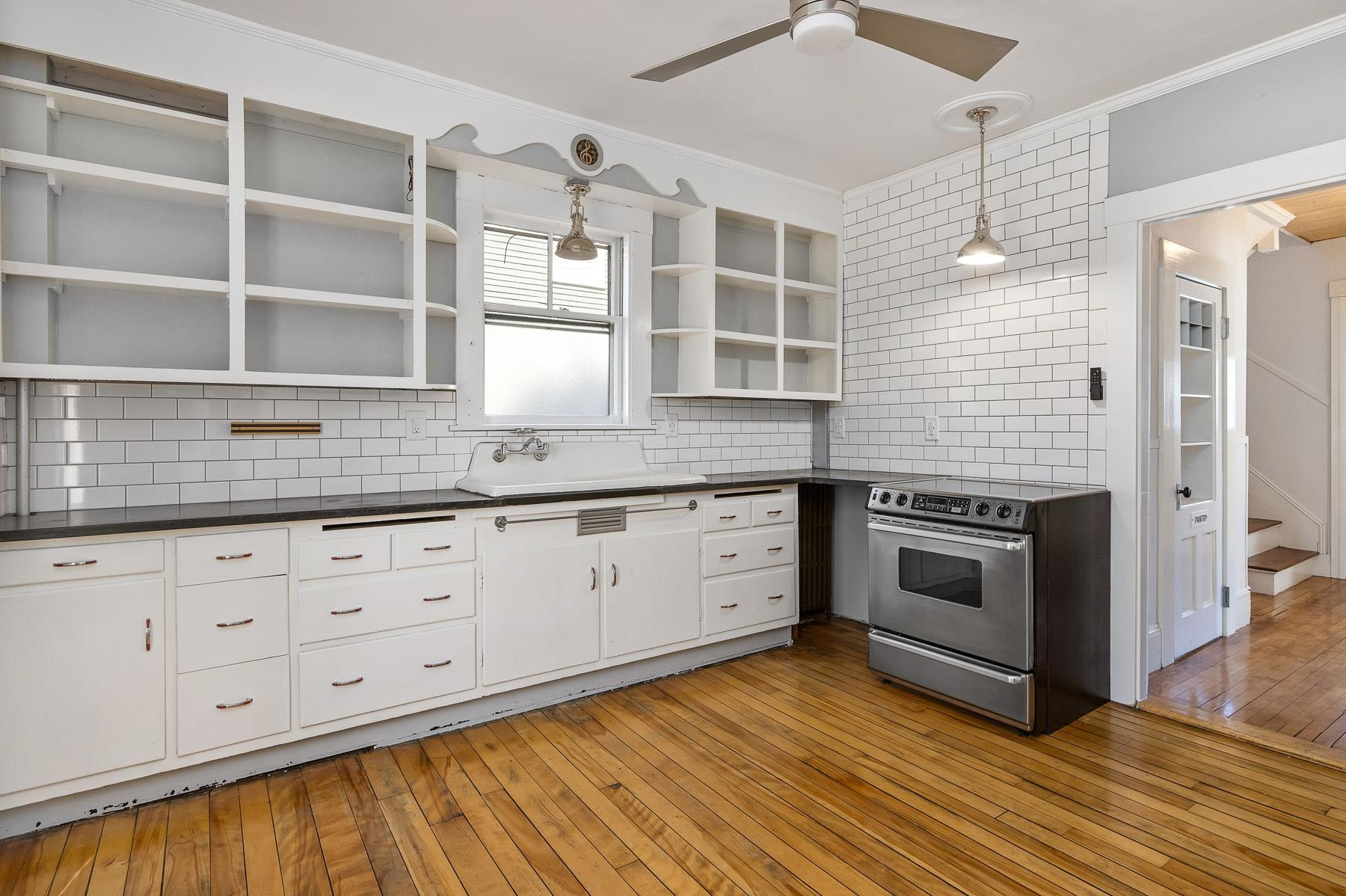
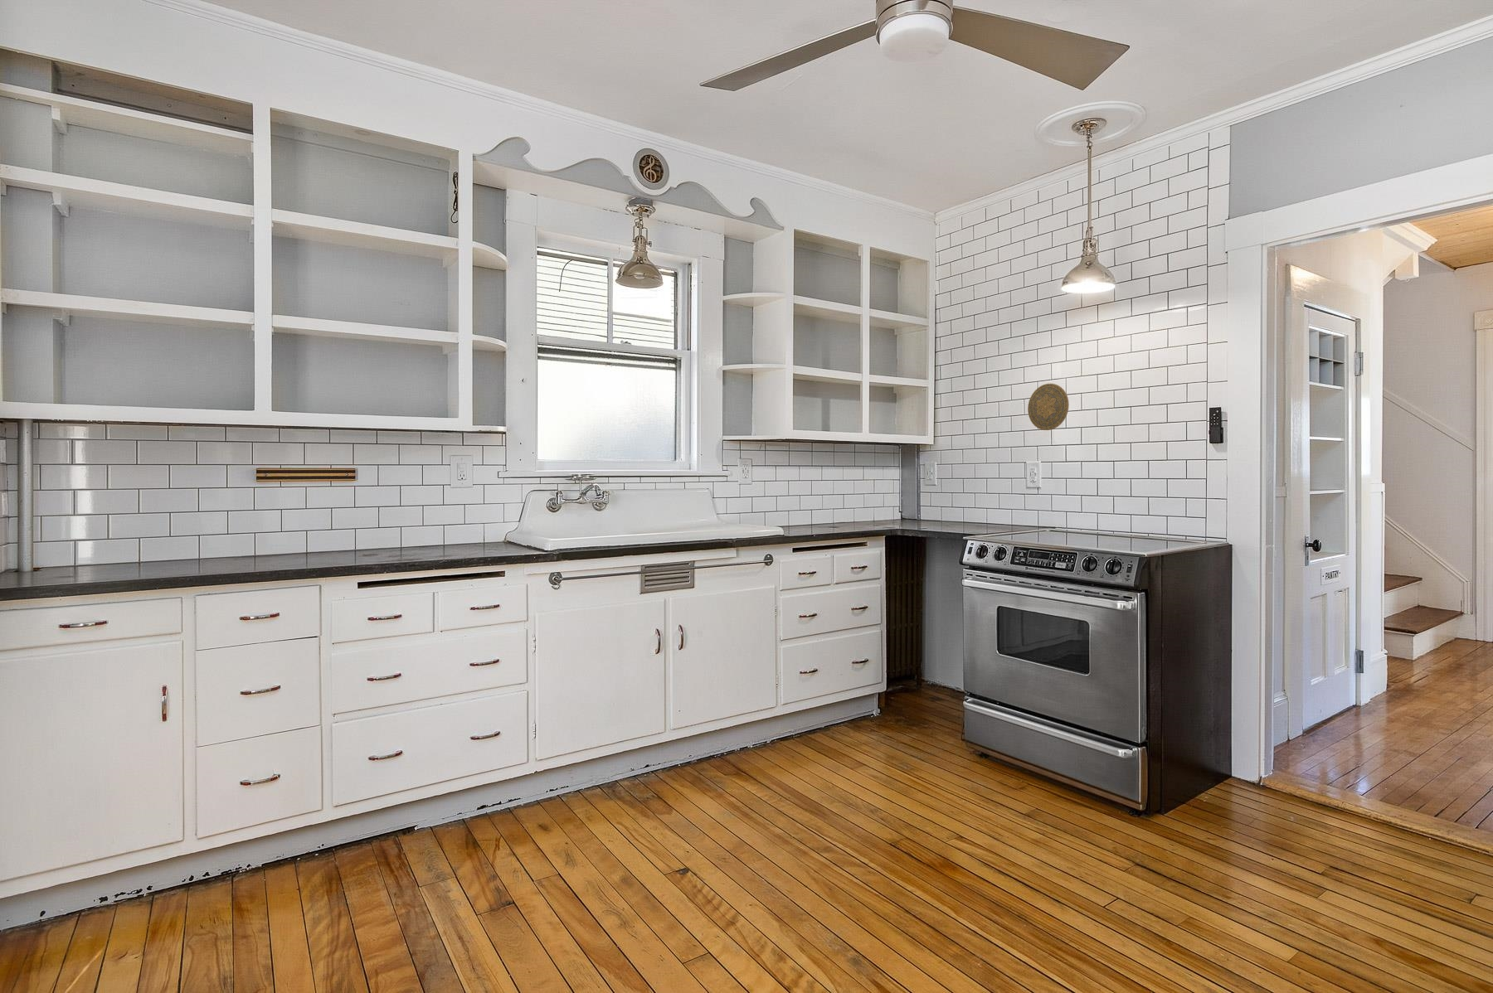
+ decorative plate [1027,383,1070,431]
